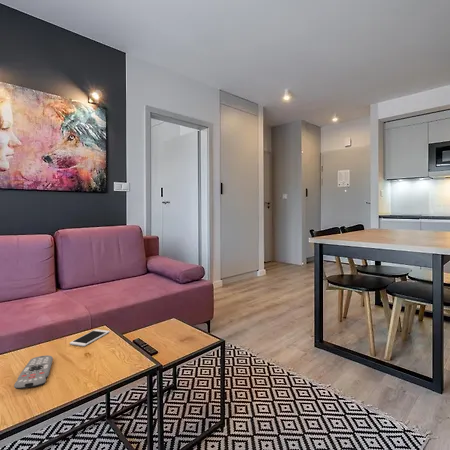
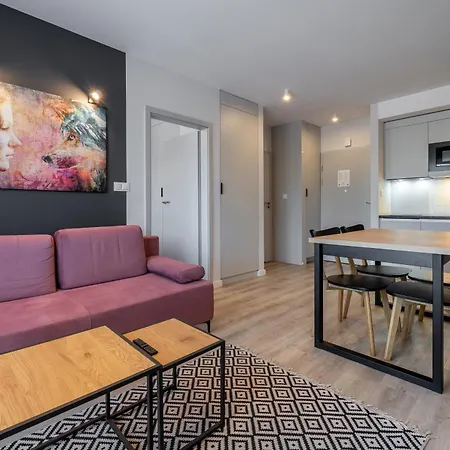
- cell phone [69,328,111,347]
- remote control [13,354,54,390]
